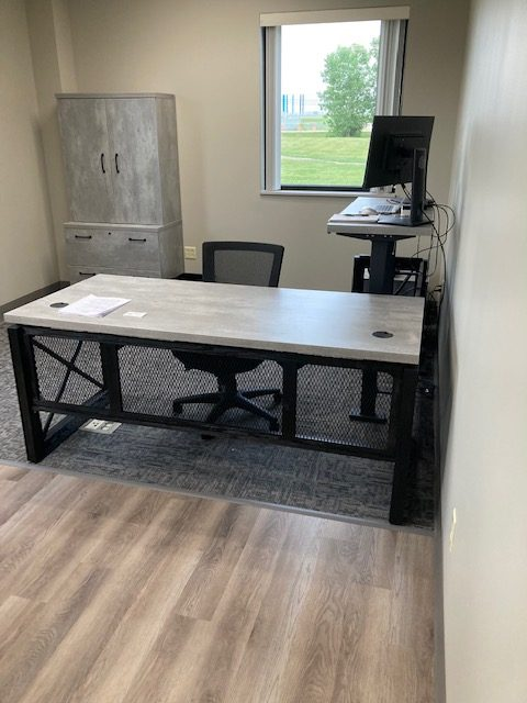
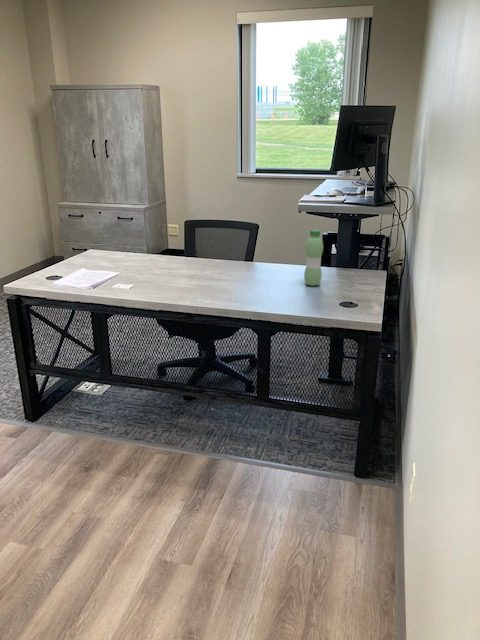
+ water bottle [303,229,324,287]
